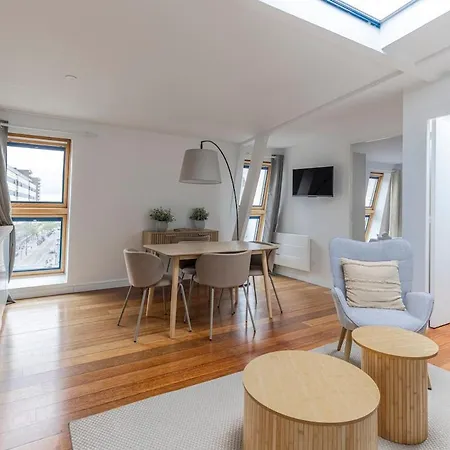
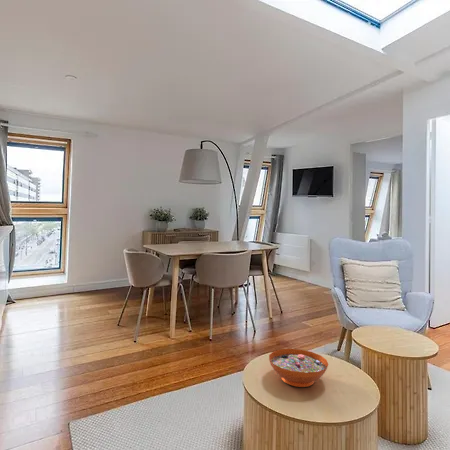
+ decorative bowl [268,348,329,388]
